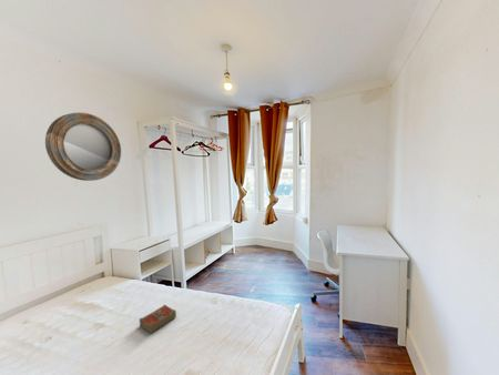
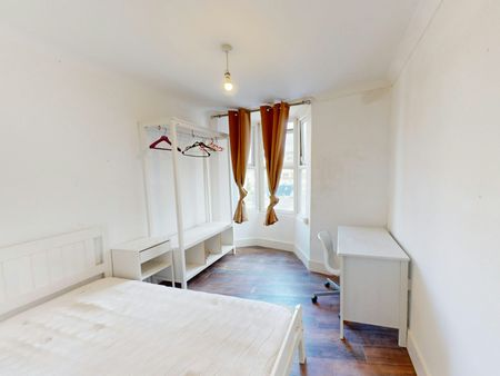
- home mirror [44,112,122,182]
- book [139,304,177,335]
